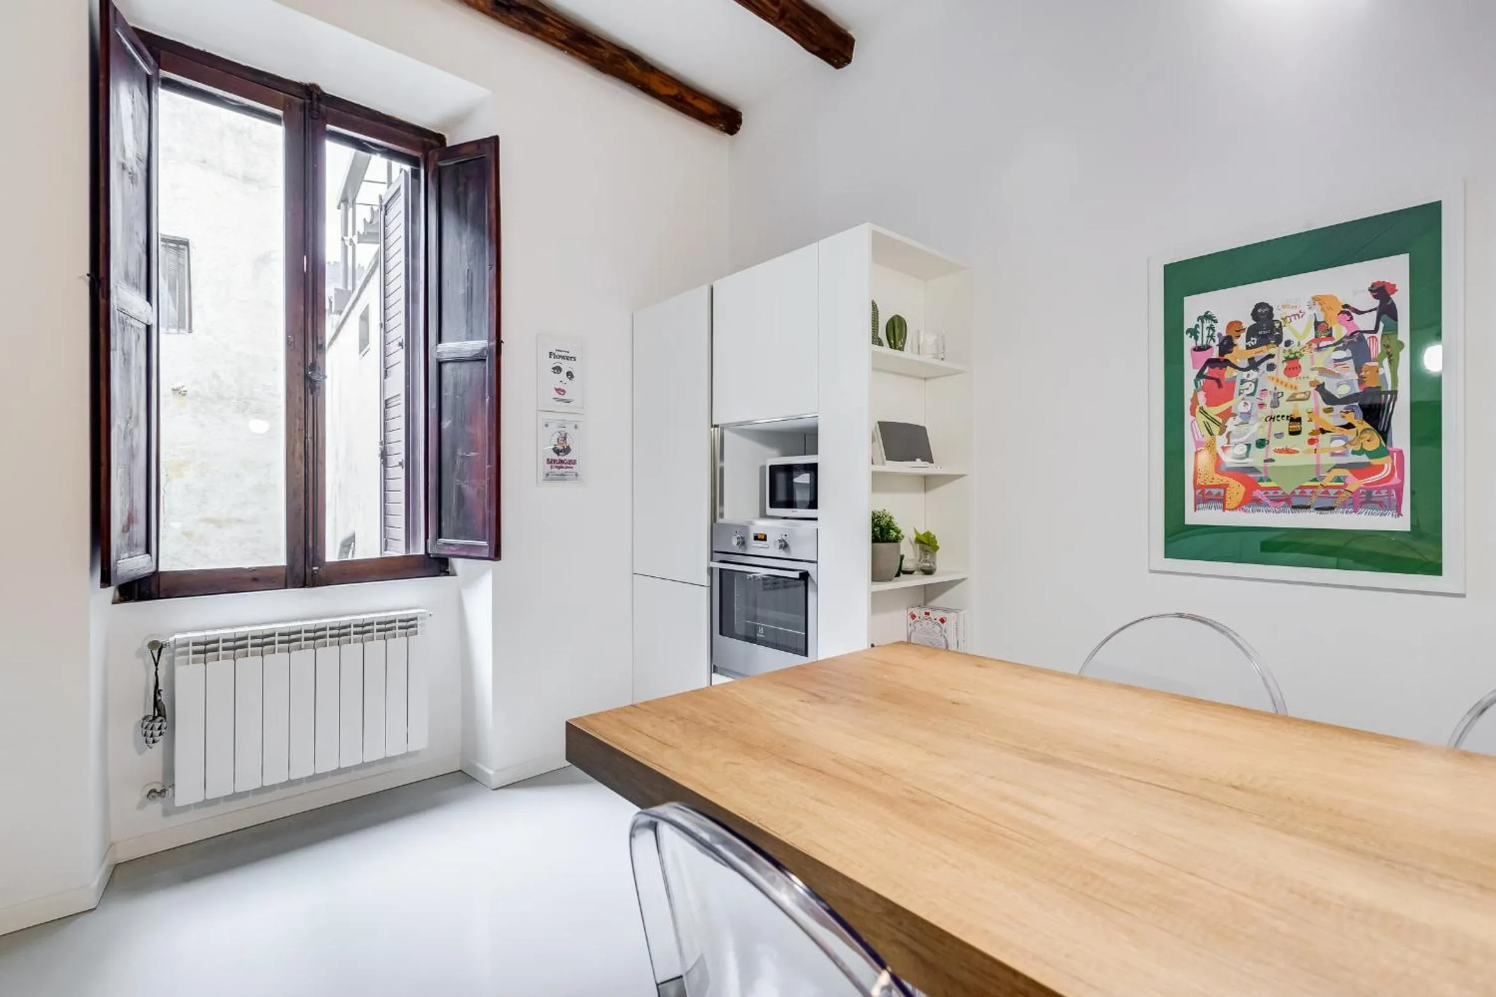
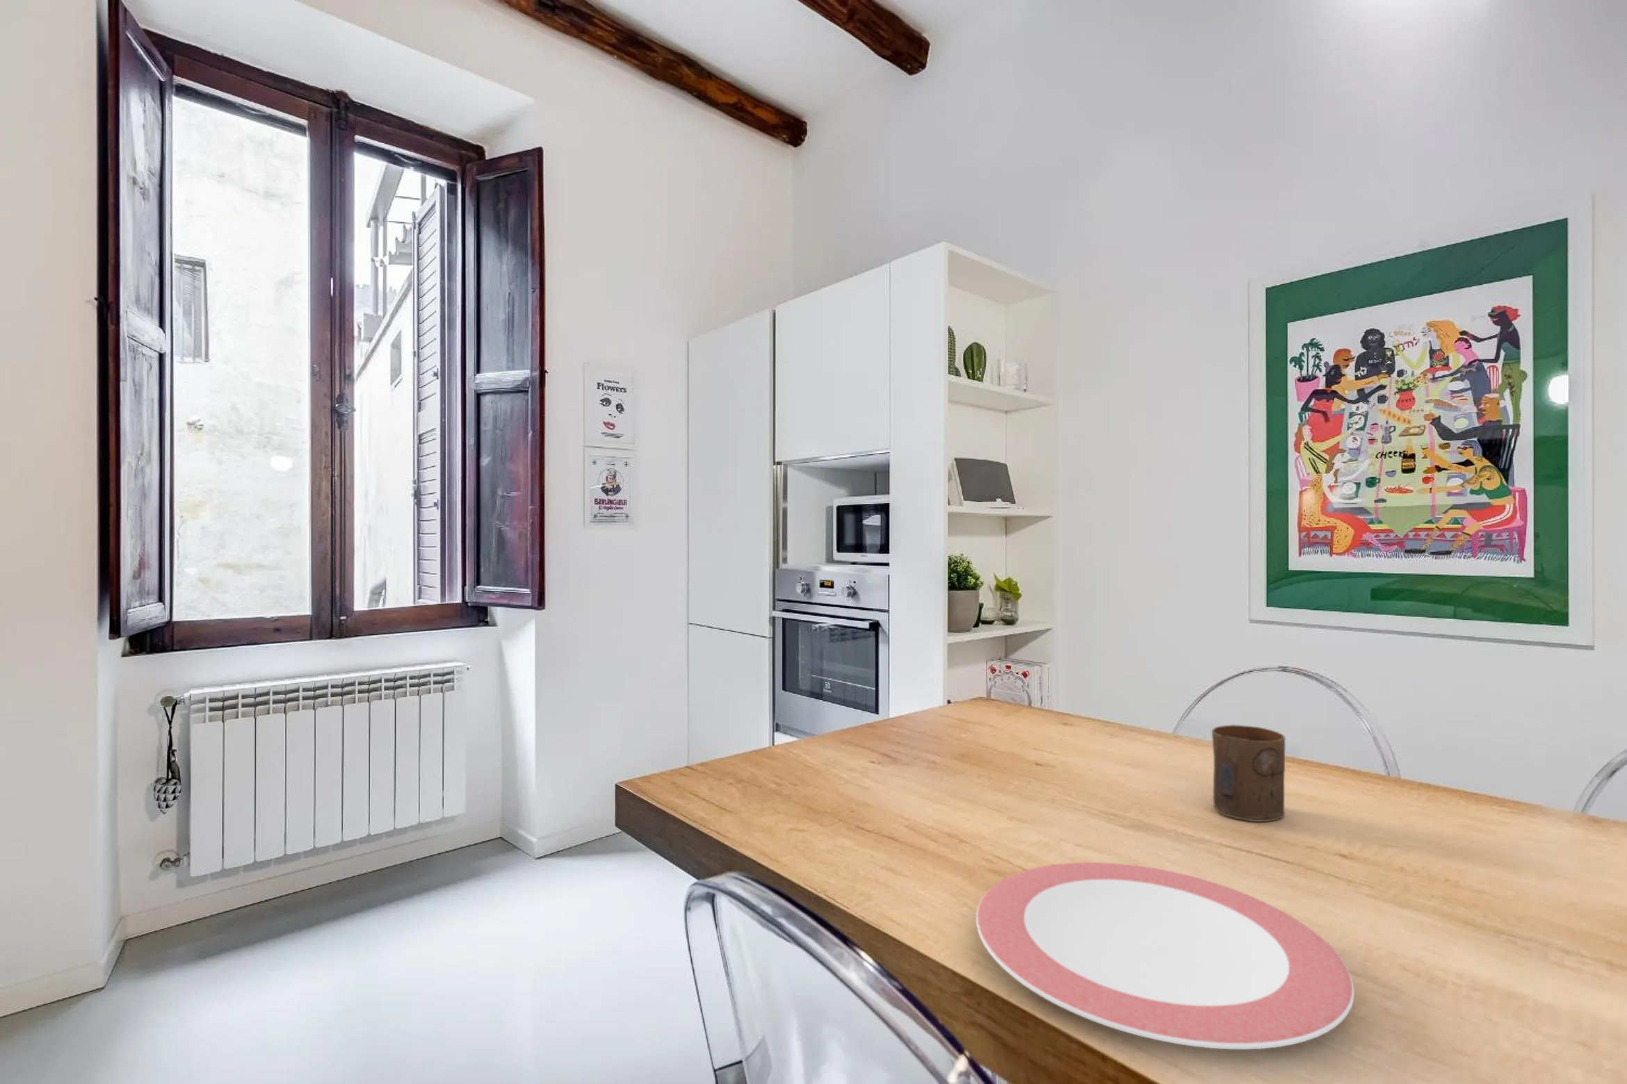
+ plate [976,861,1355,1050]
+ cup [1212,723,1287,823]
